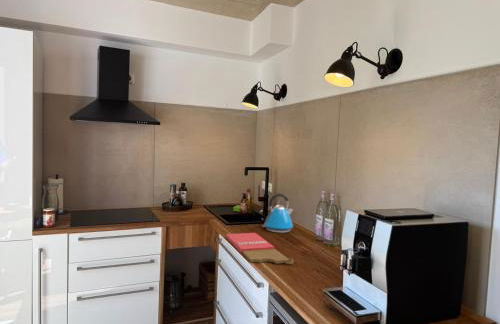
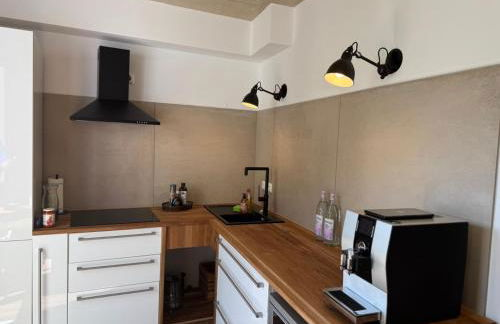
- cutting board [225,232,294,265]
- kettle [262,192,294,233]
